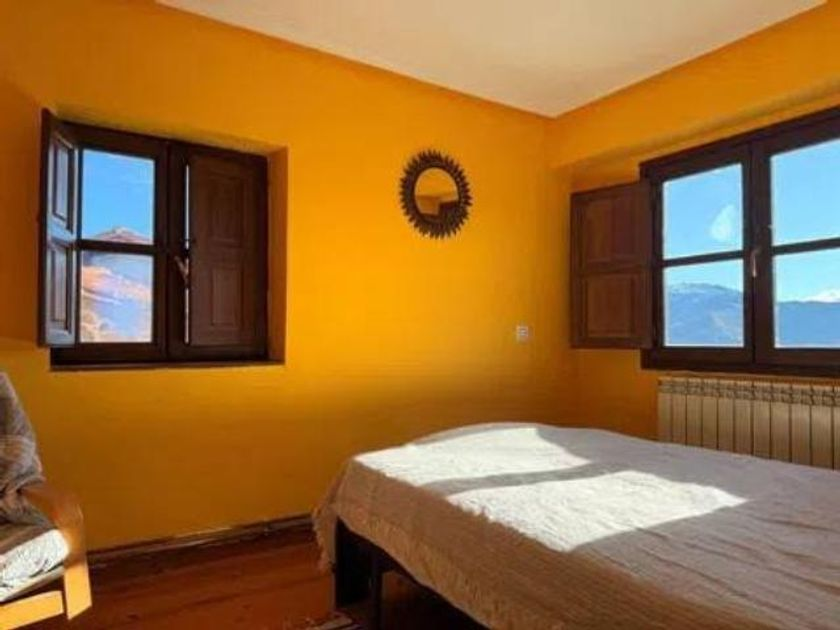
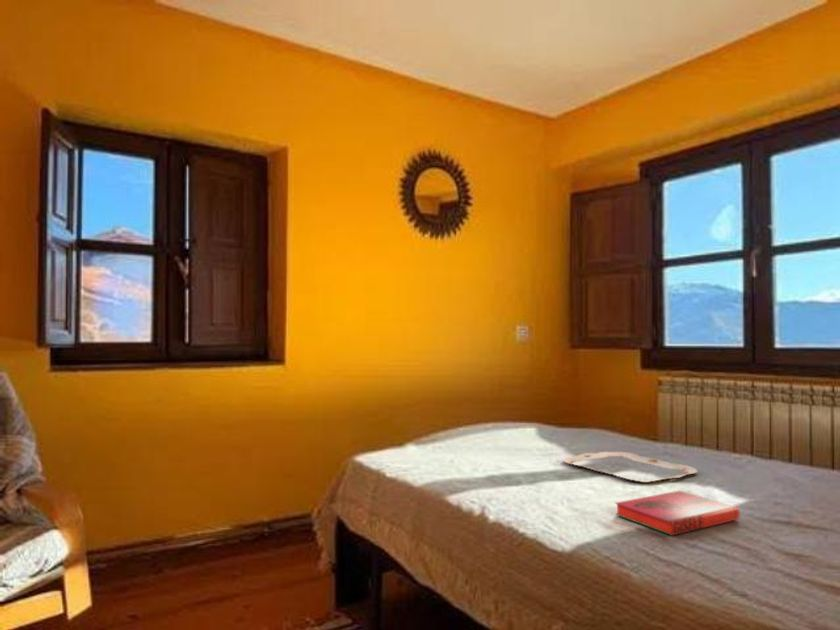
+ hardback book [614,490,741,537]
+ serving tray [562,451,698,484]
